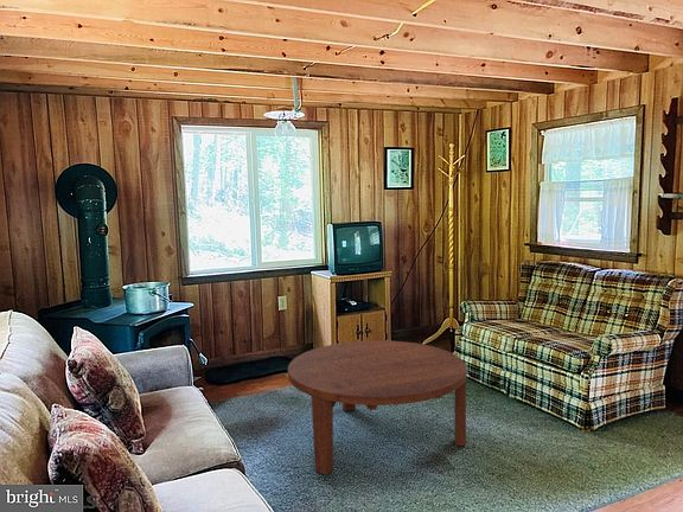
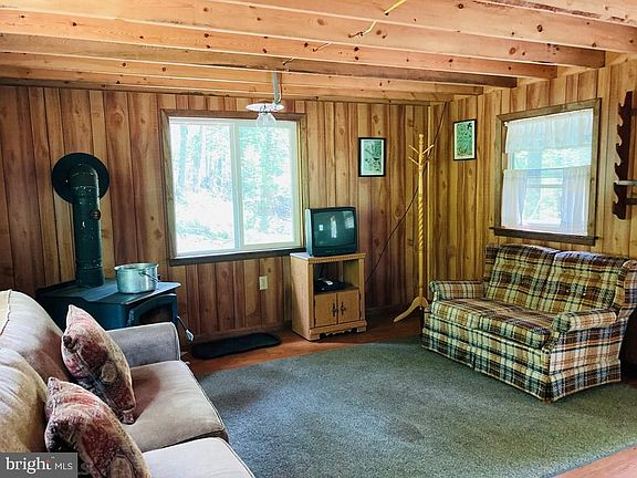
- coffee table [287,339,468,476]
